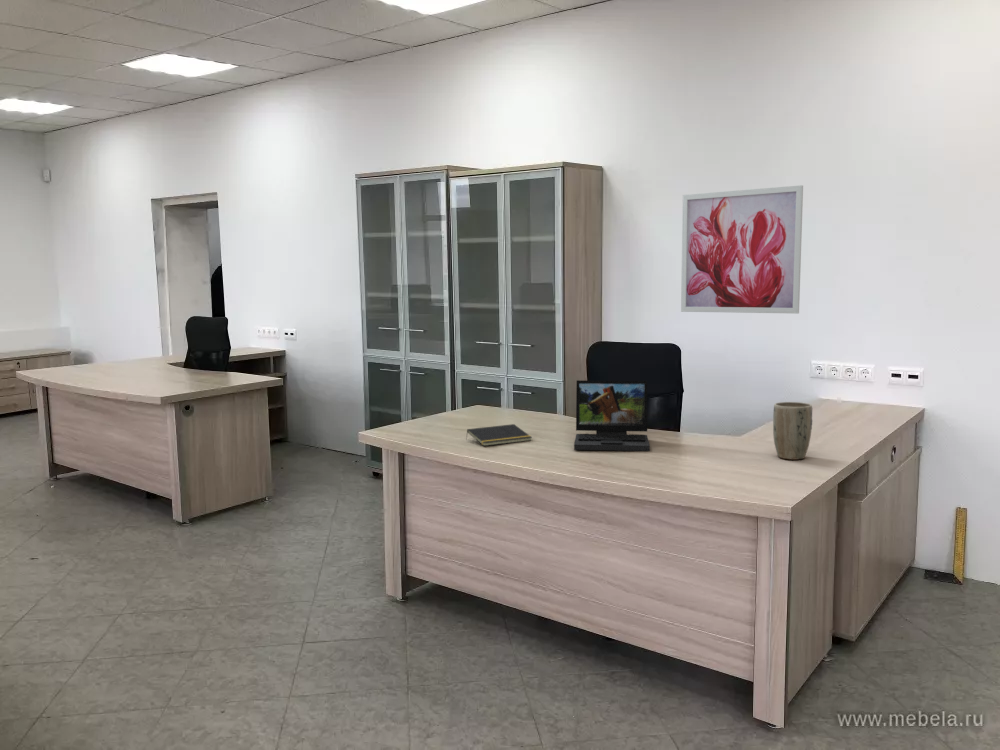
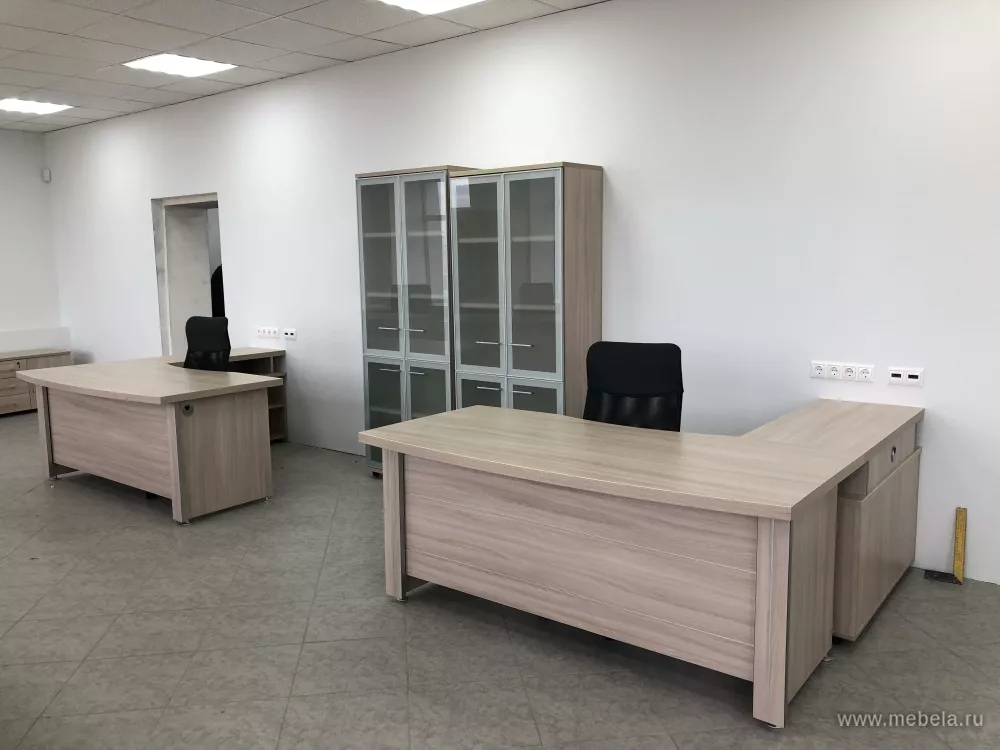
- notepad [465,423,533,447]
- wall art [680,184,804,315]
- laptop [573,379,651,452]
- plant pot [772,401,813,461]
